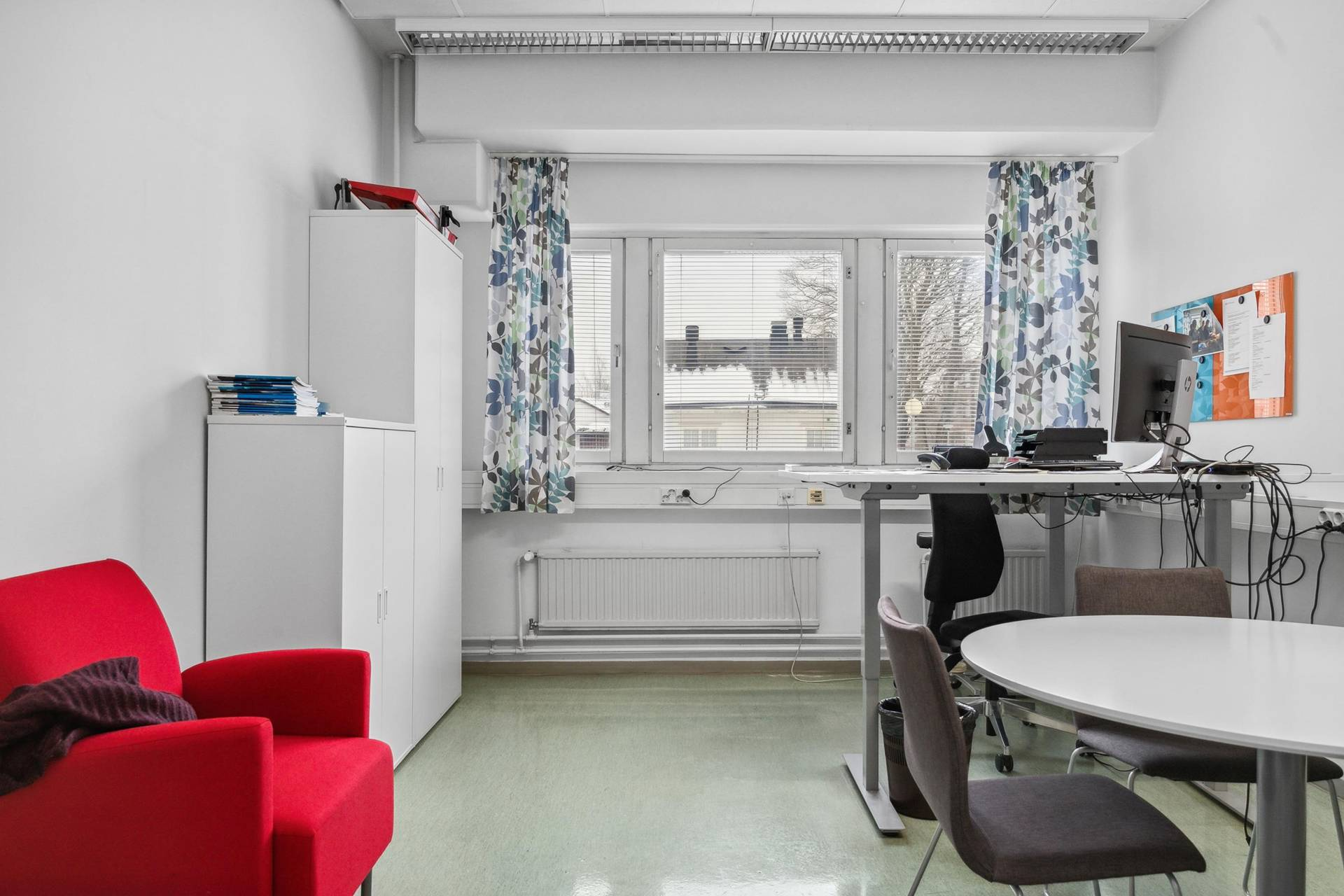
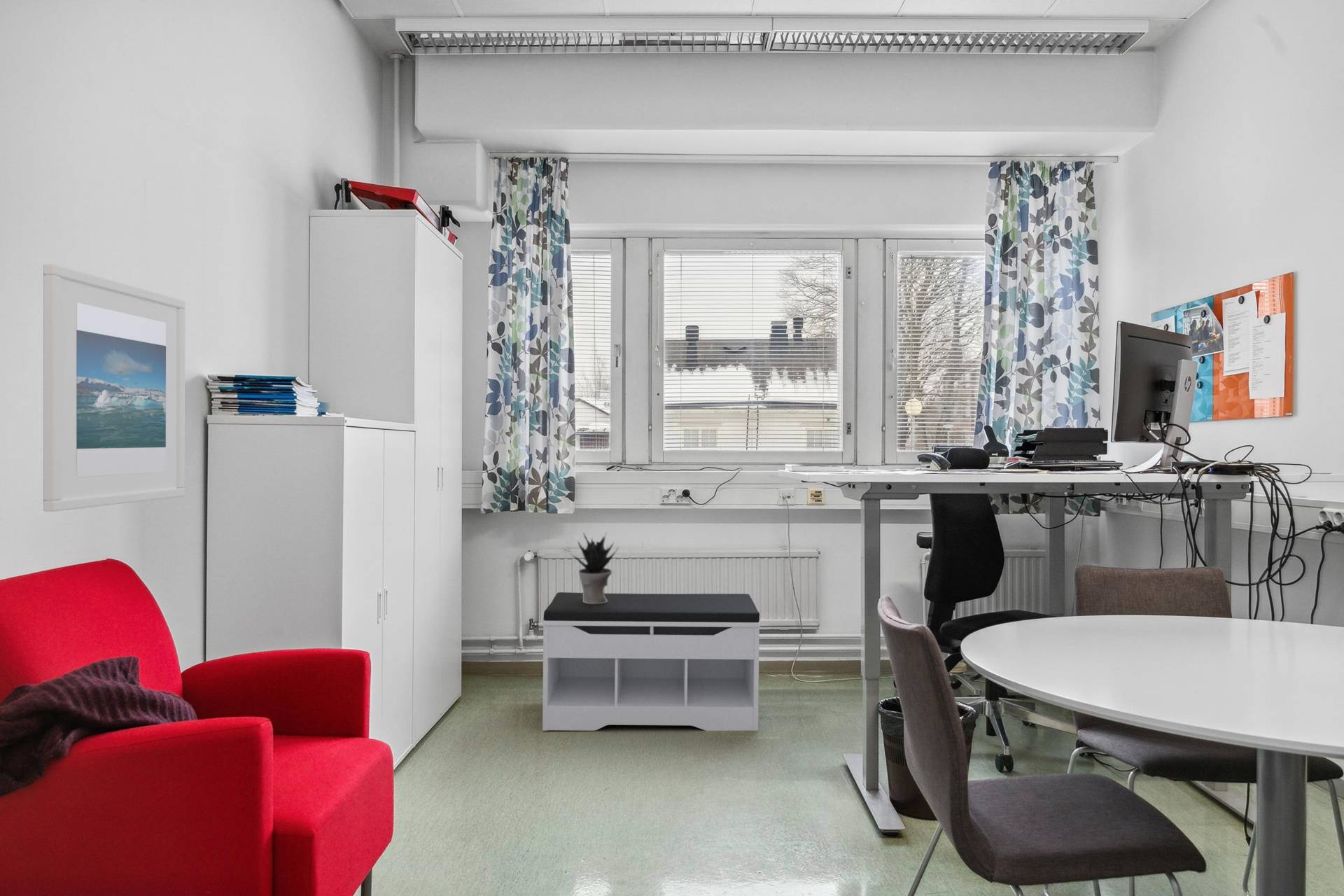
+ bench [542,591,761,731]
+ potted plant [569,531,619,603]
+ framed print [43,263,186,512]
